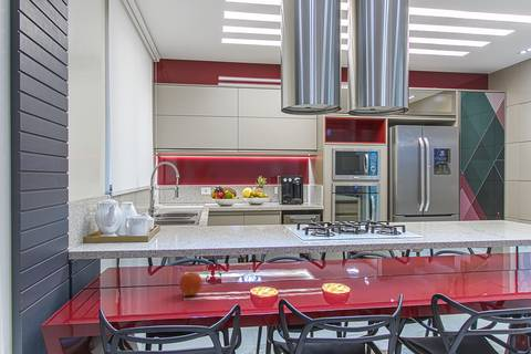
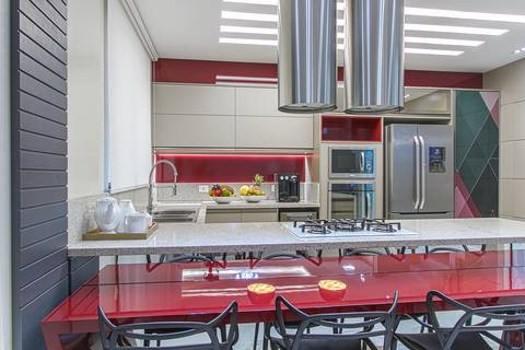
- fruit [178,271,204,296]
